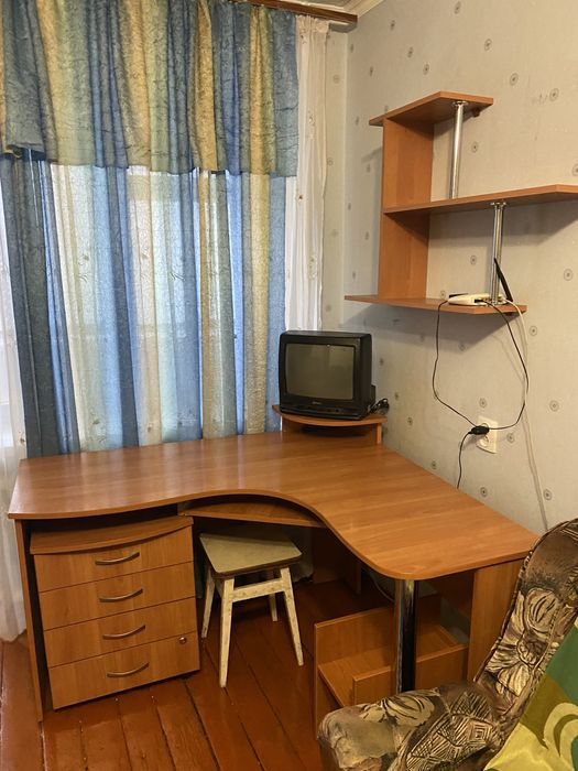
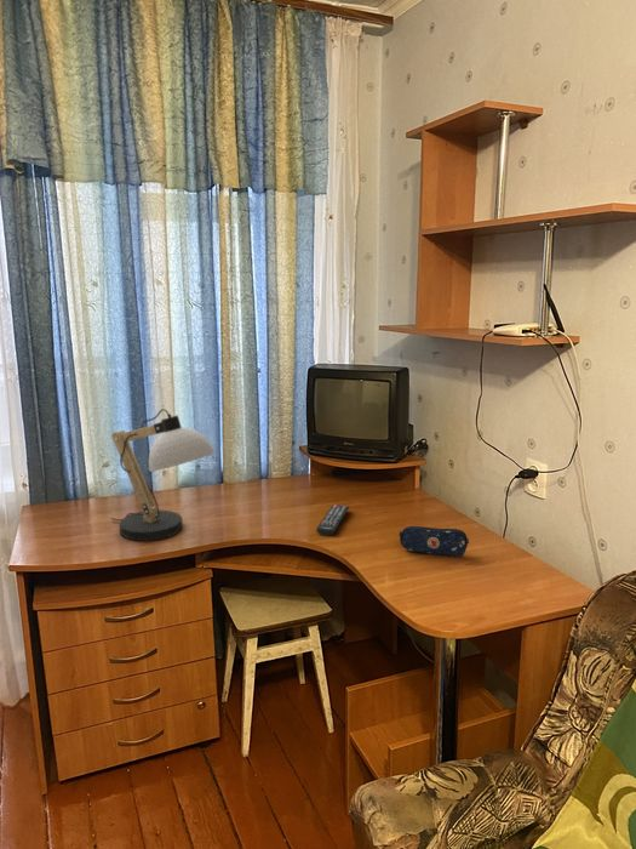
+ desk lamp [110,408,216,542]
+ remote control [315,503,350,537]
+ pencil case [399,525,470,558]
